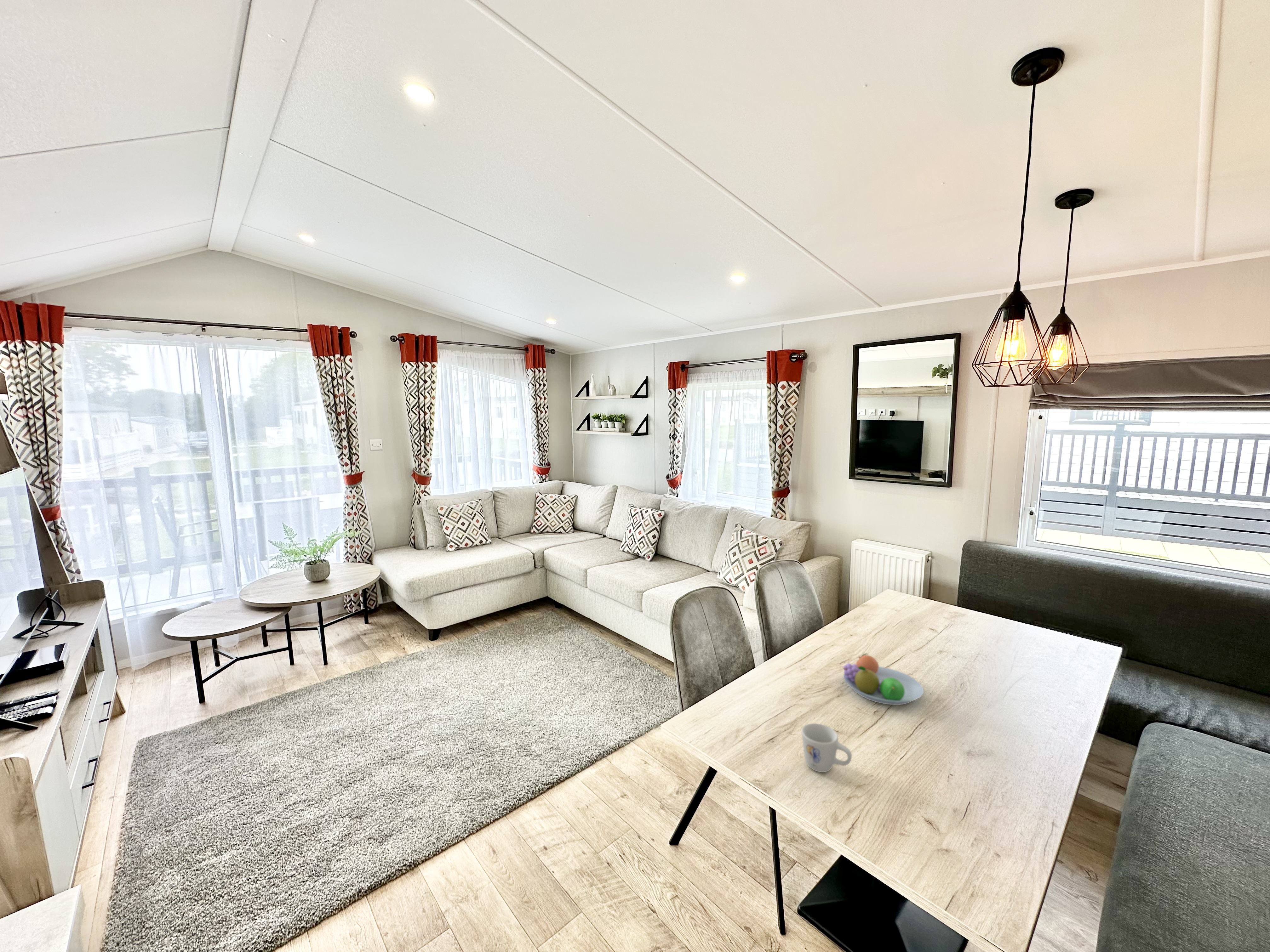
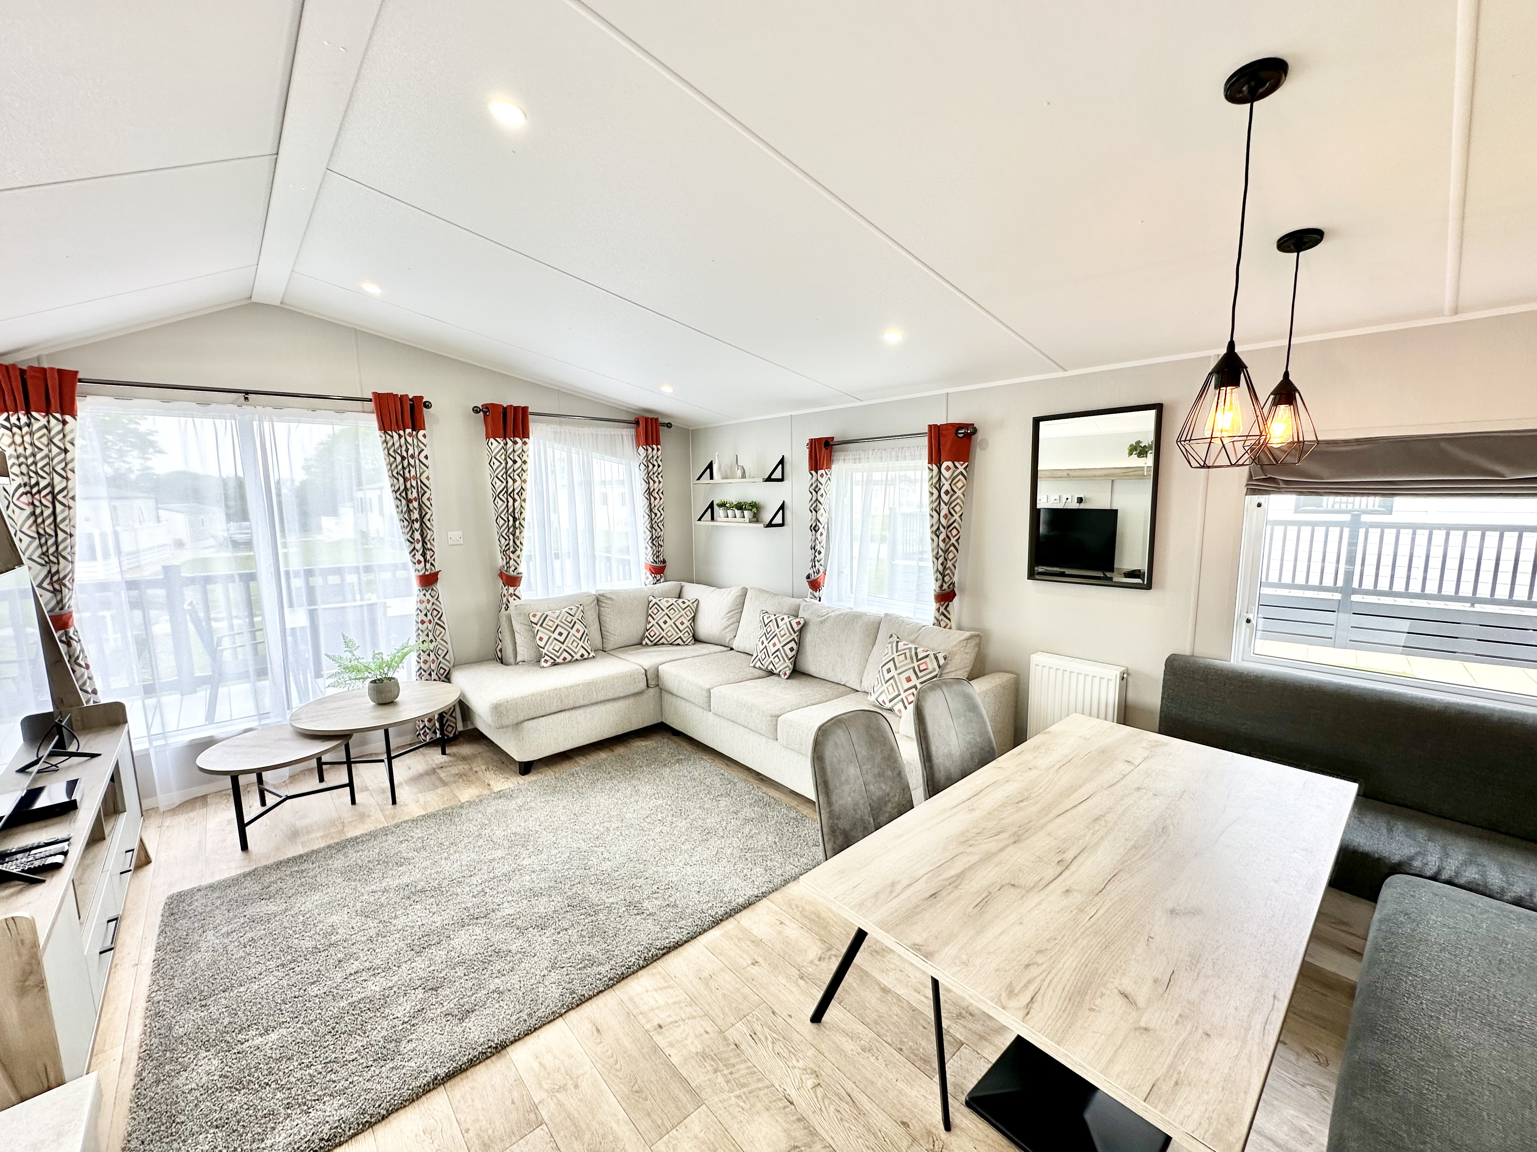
- mug [801,723,852,773]
- fruit bowl [843,653,924,705]
